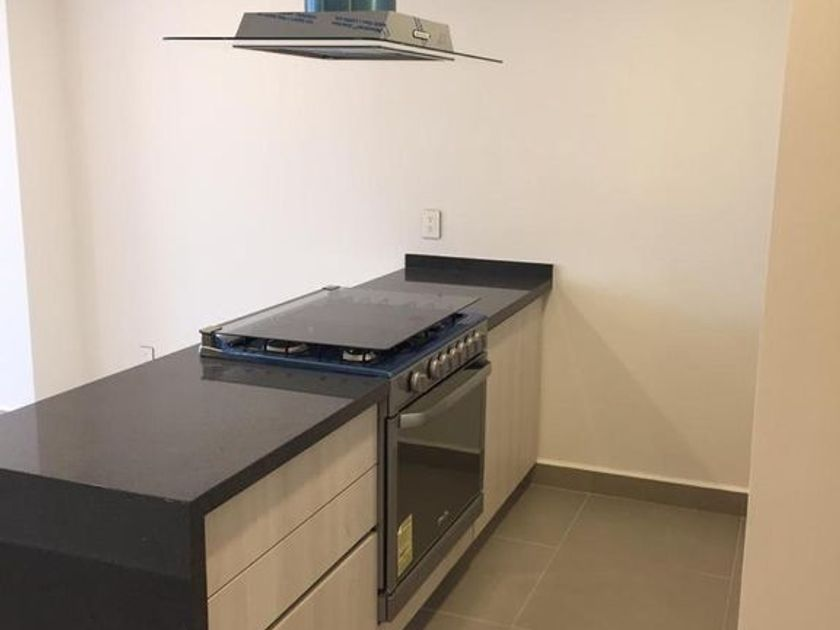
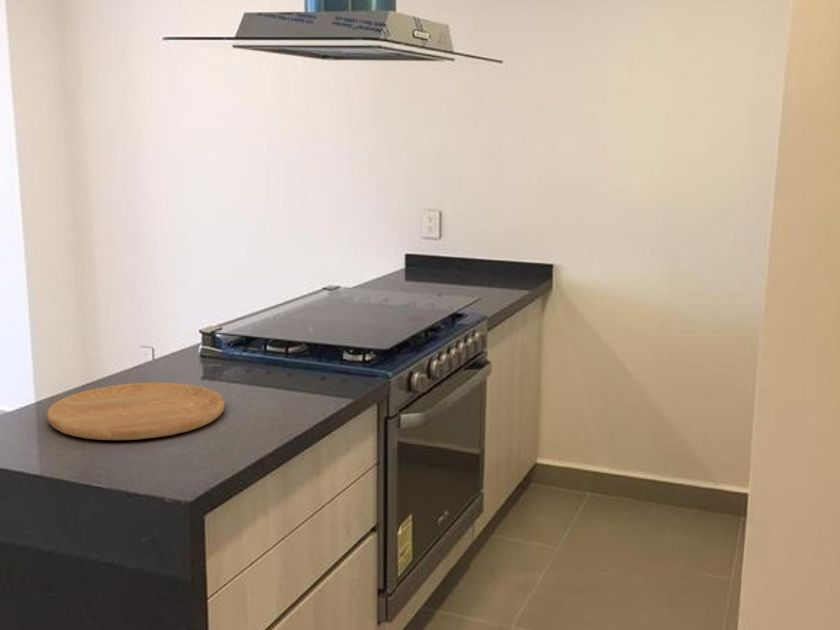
+ cutting board [46,382,226,441]
